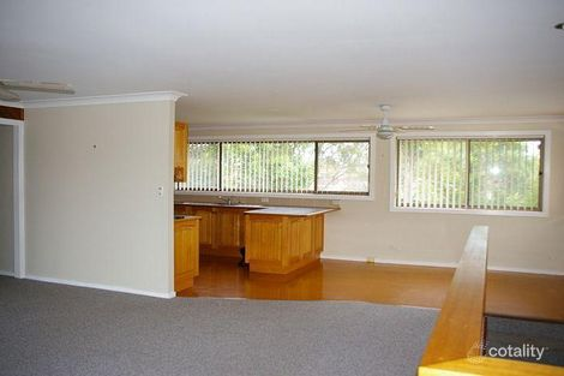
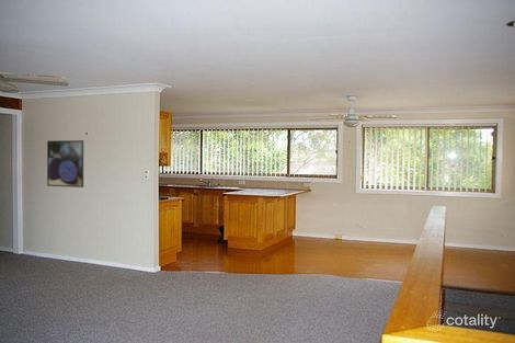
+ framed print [46,139,84,188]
